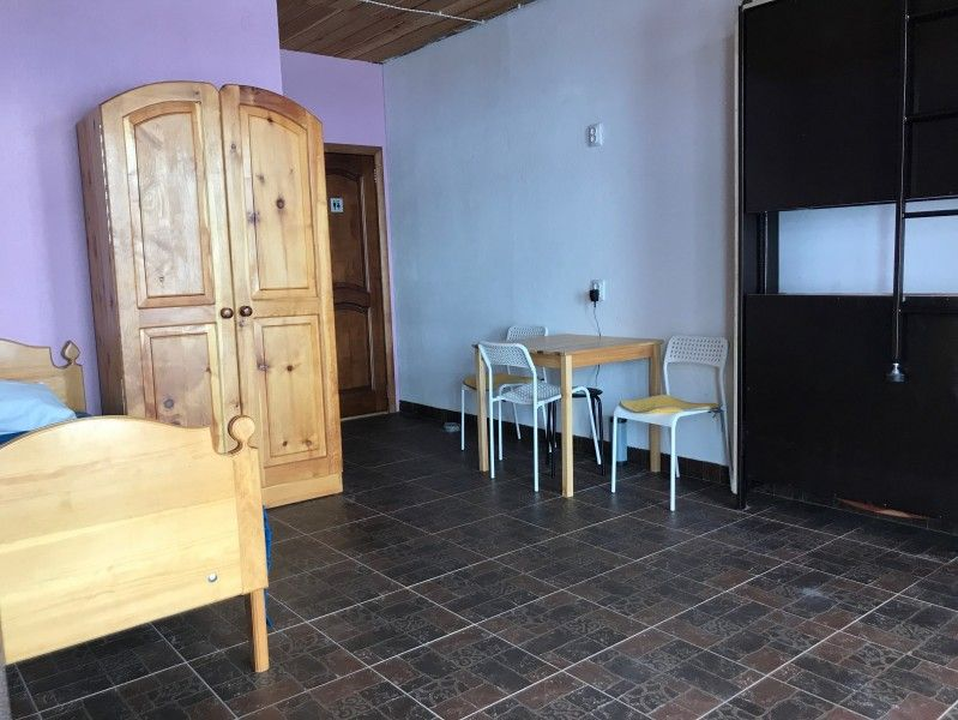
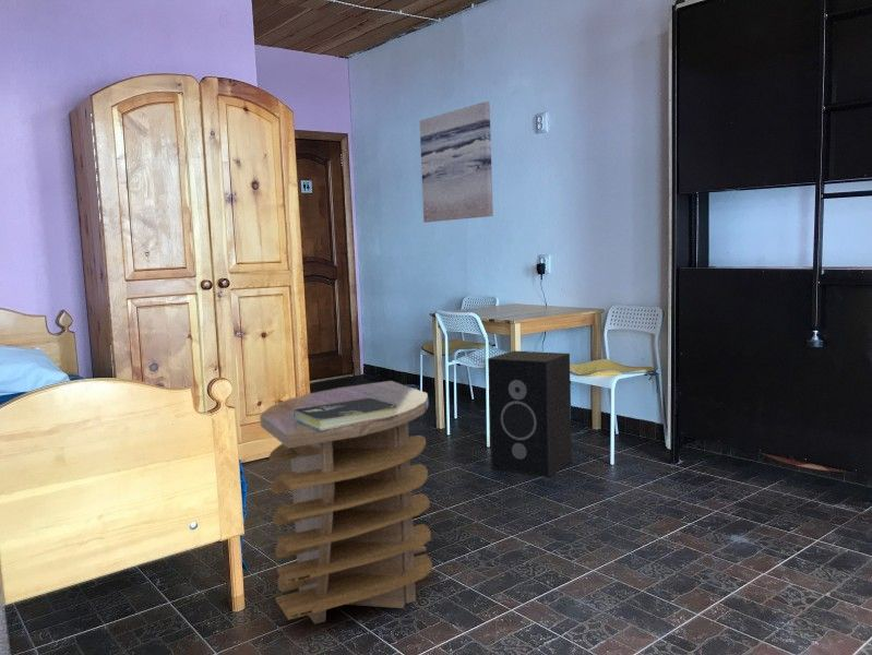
+ wall art [419,100,494,224]
+ book [294,397,398,431]
+ side table [259,380,433,626]
+ speaker [487,349,573,478]
